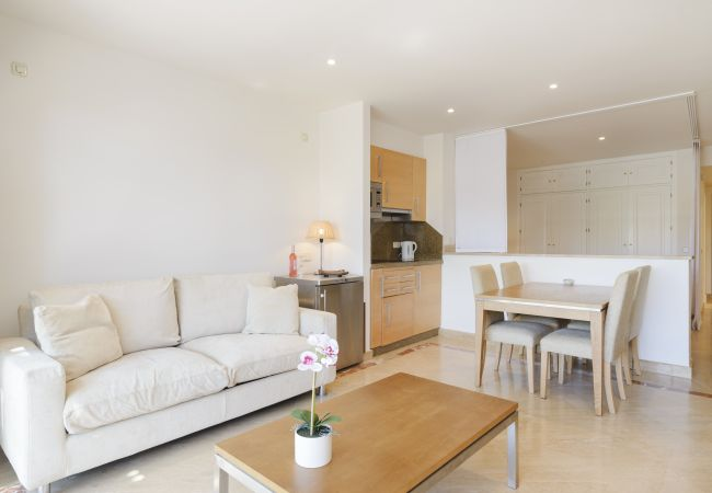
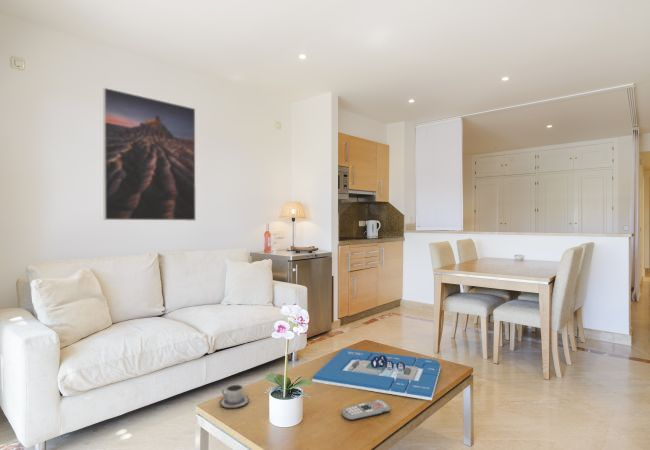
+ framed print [102,87,197,222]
+ remote control [341,398,391,421]
+ architectural model [311,348,441,401]
+ cup [218,383,250,409]
